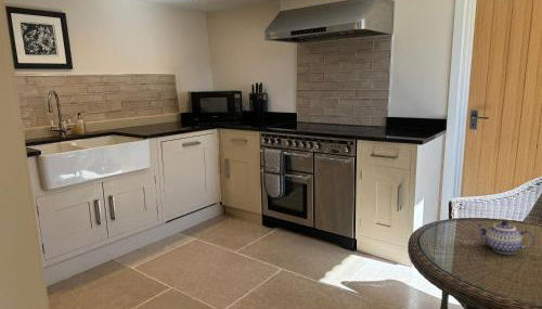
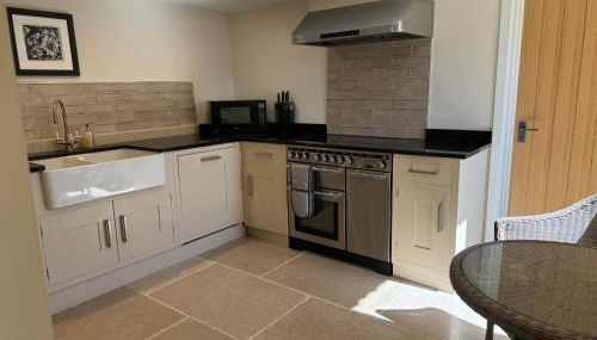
- teapot [475,220,537,255]
